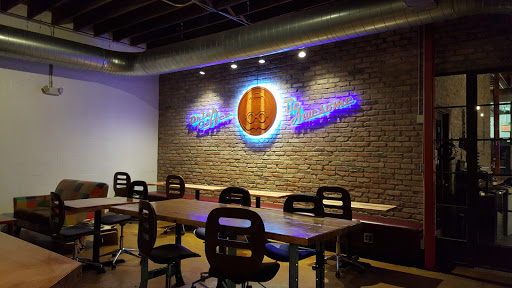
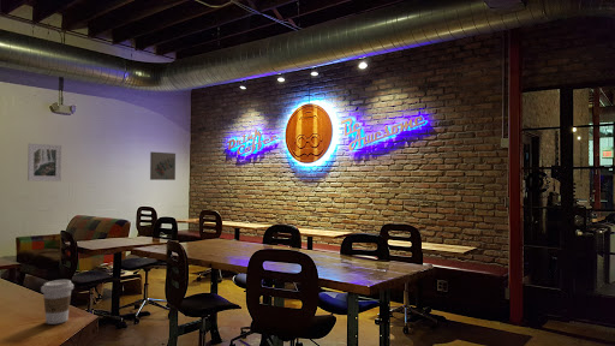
+ wall art [149,151,177,181]
+ coffee cup [40,279,74,326]
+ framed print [26,142,62,181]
